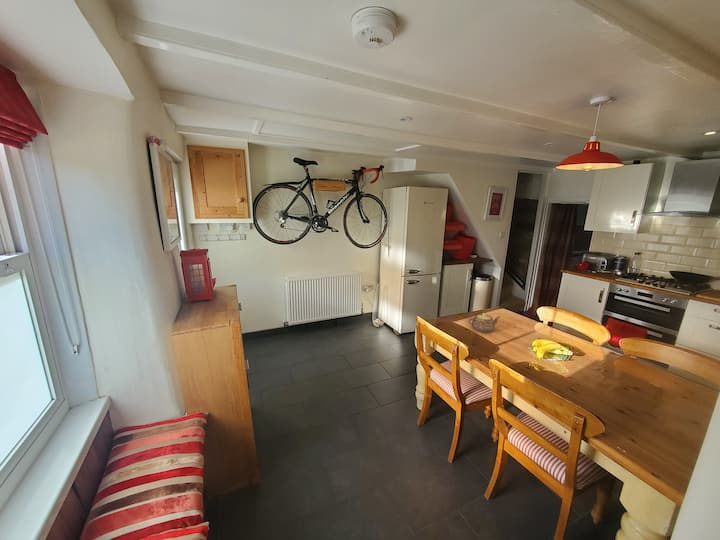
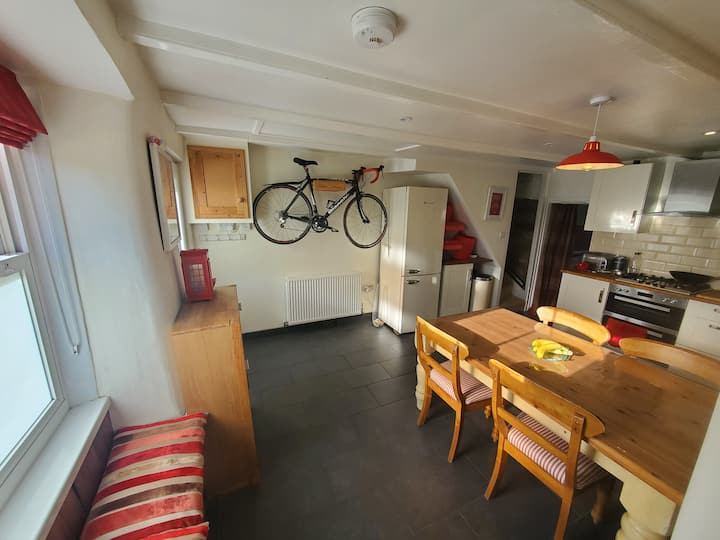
- teapot [467,312,502,333]
